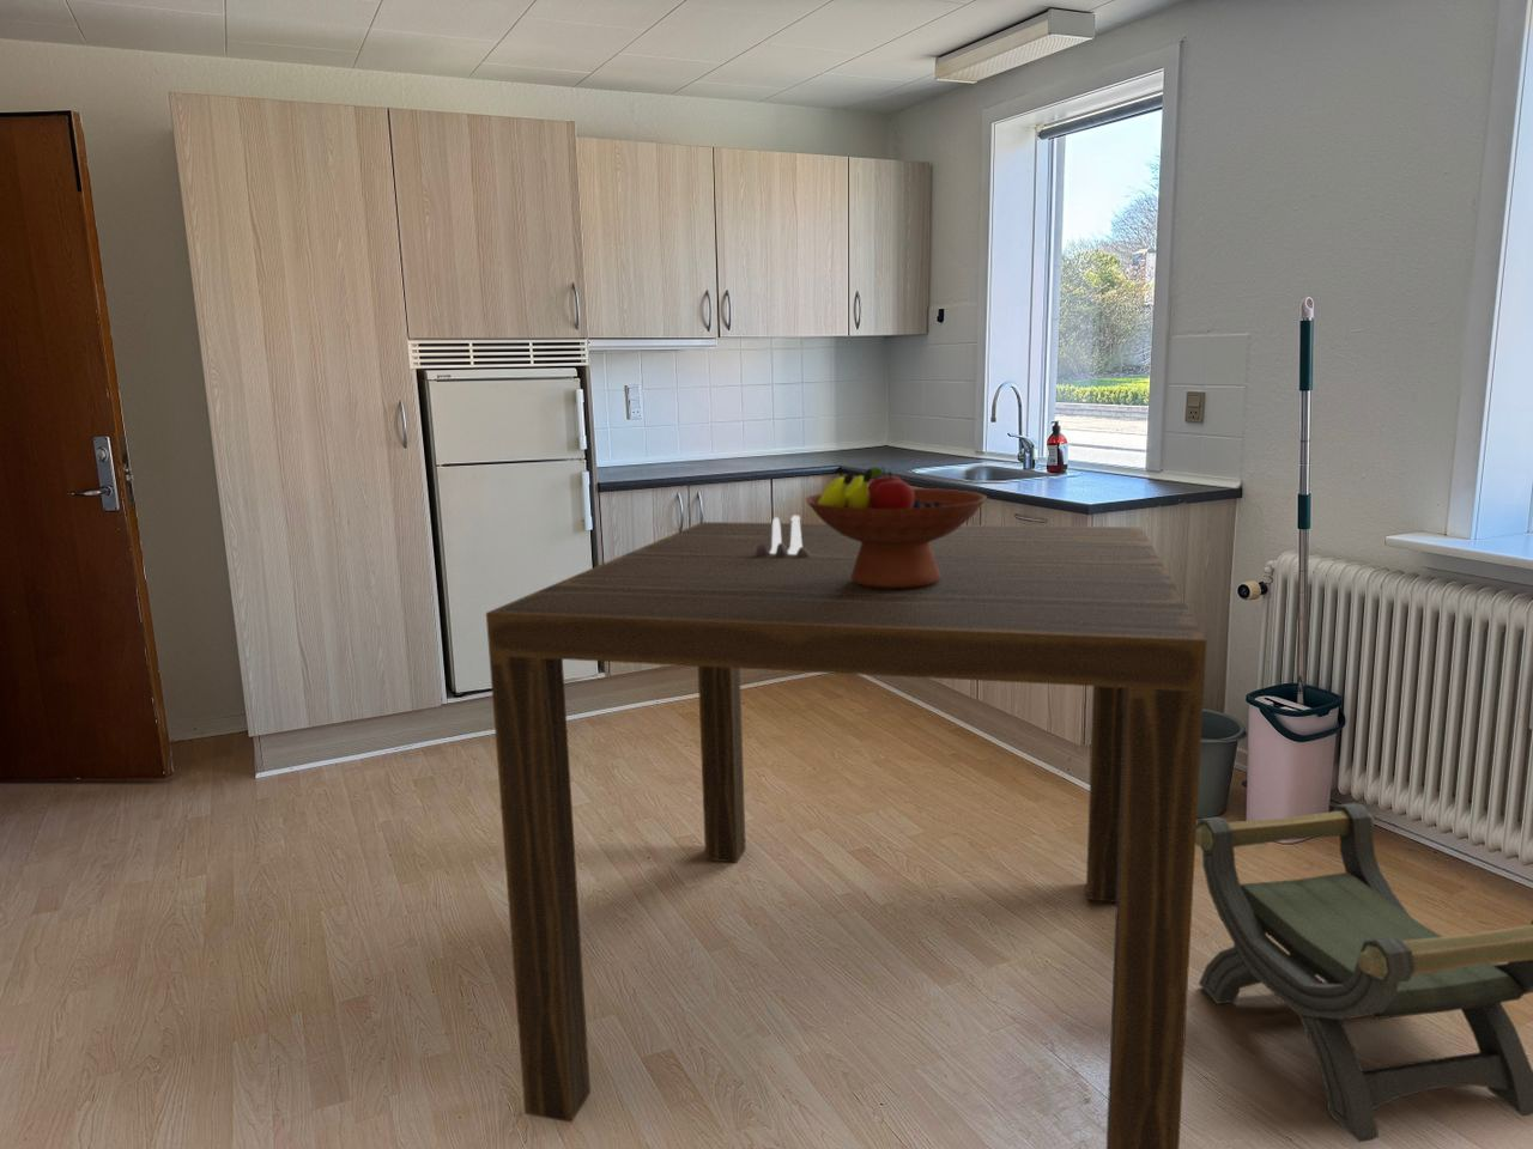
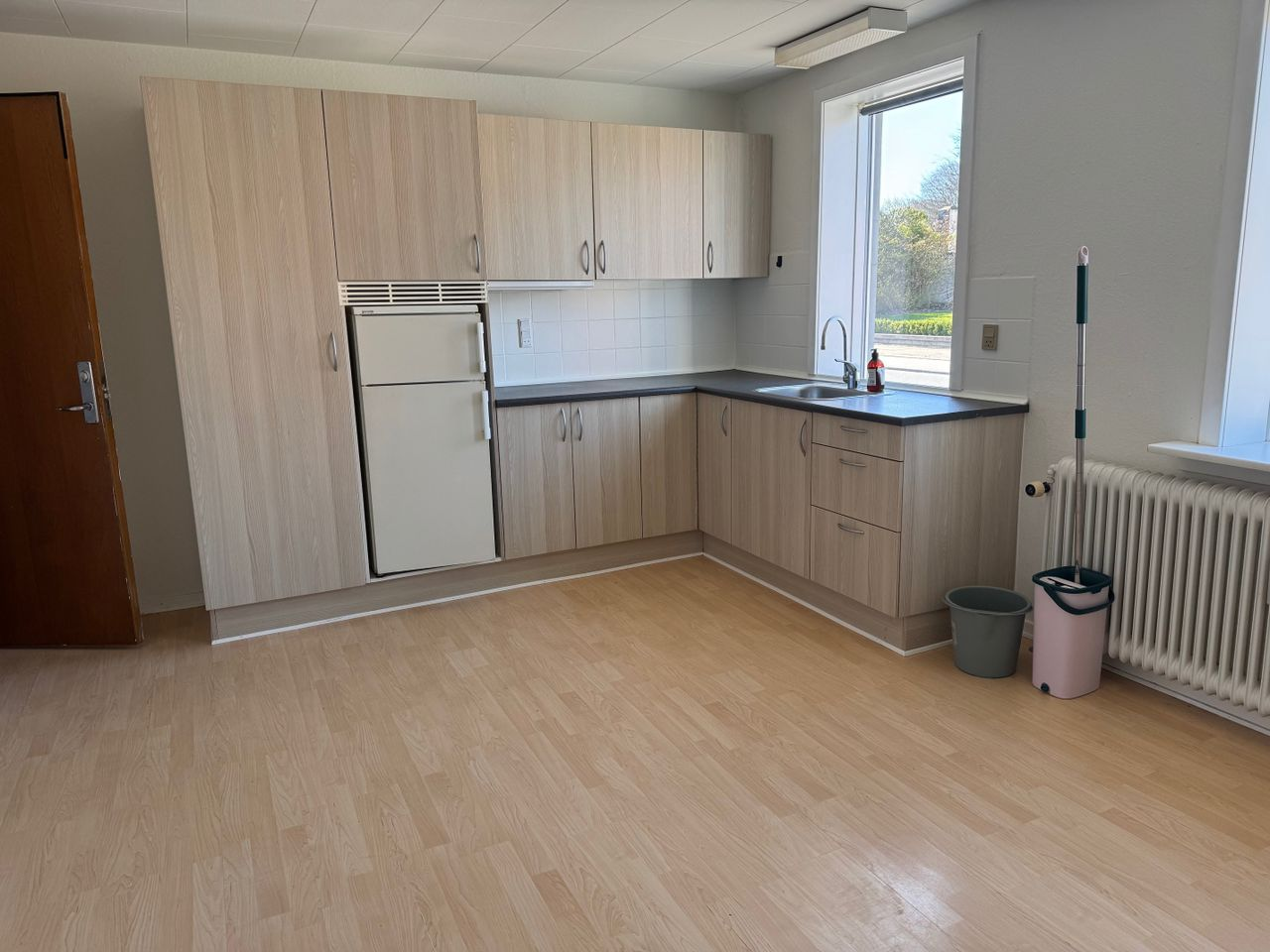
- fruit bowl [805,466,989,589]
- stool [1195,801,1533,1143]
- salt and pepper shaker set [756,514,811,556]
- dining table [485,520,1207,1149]
